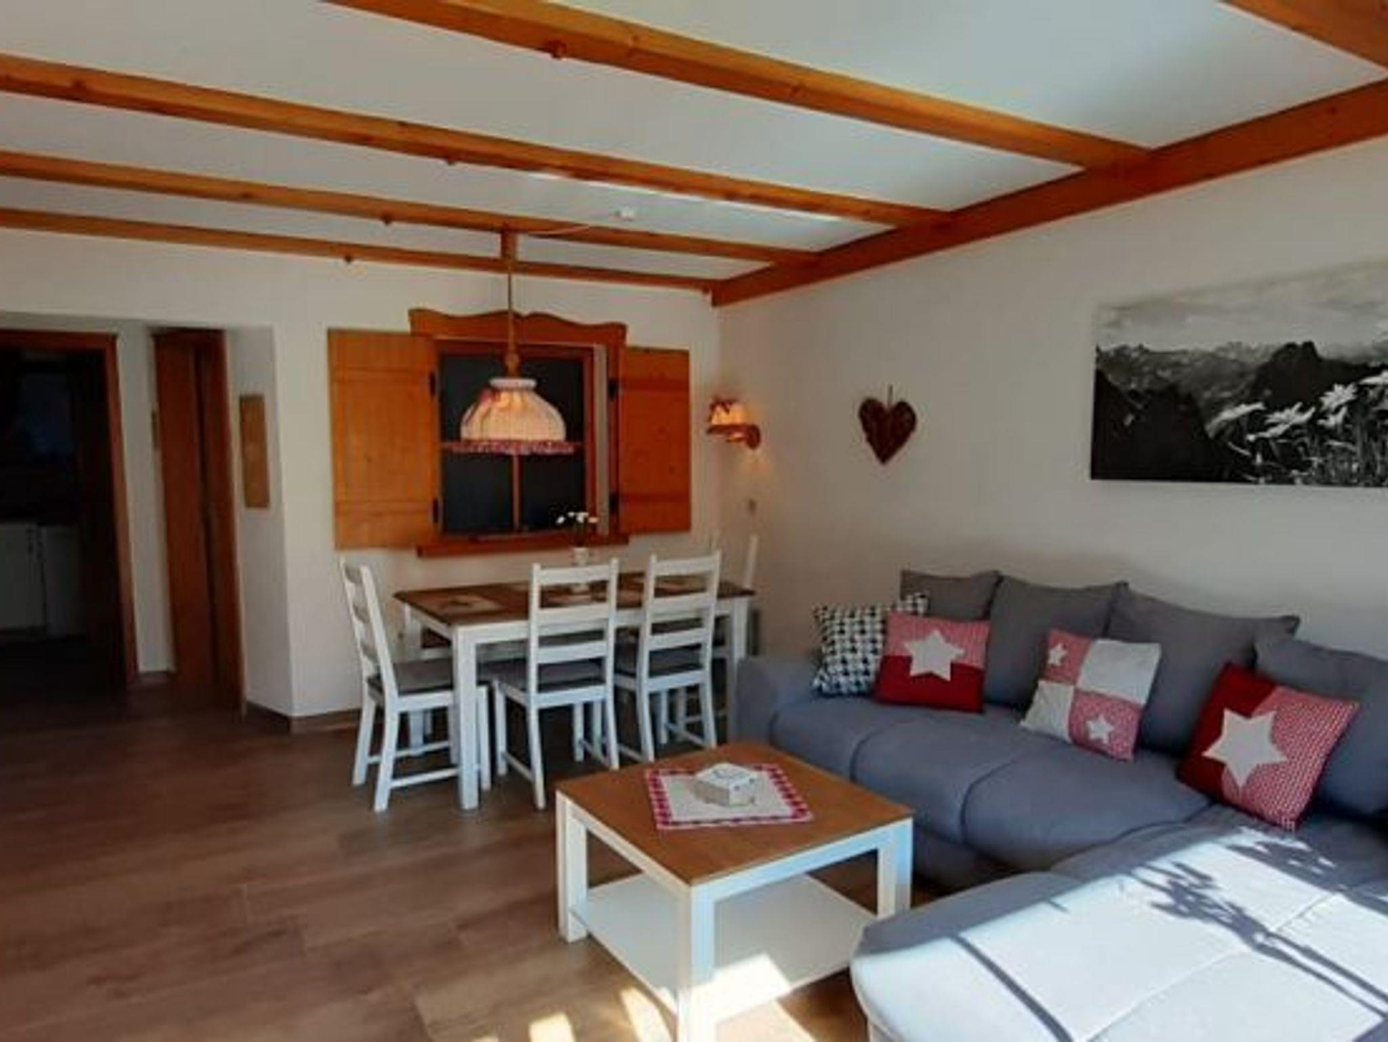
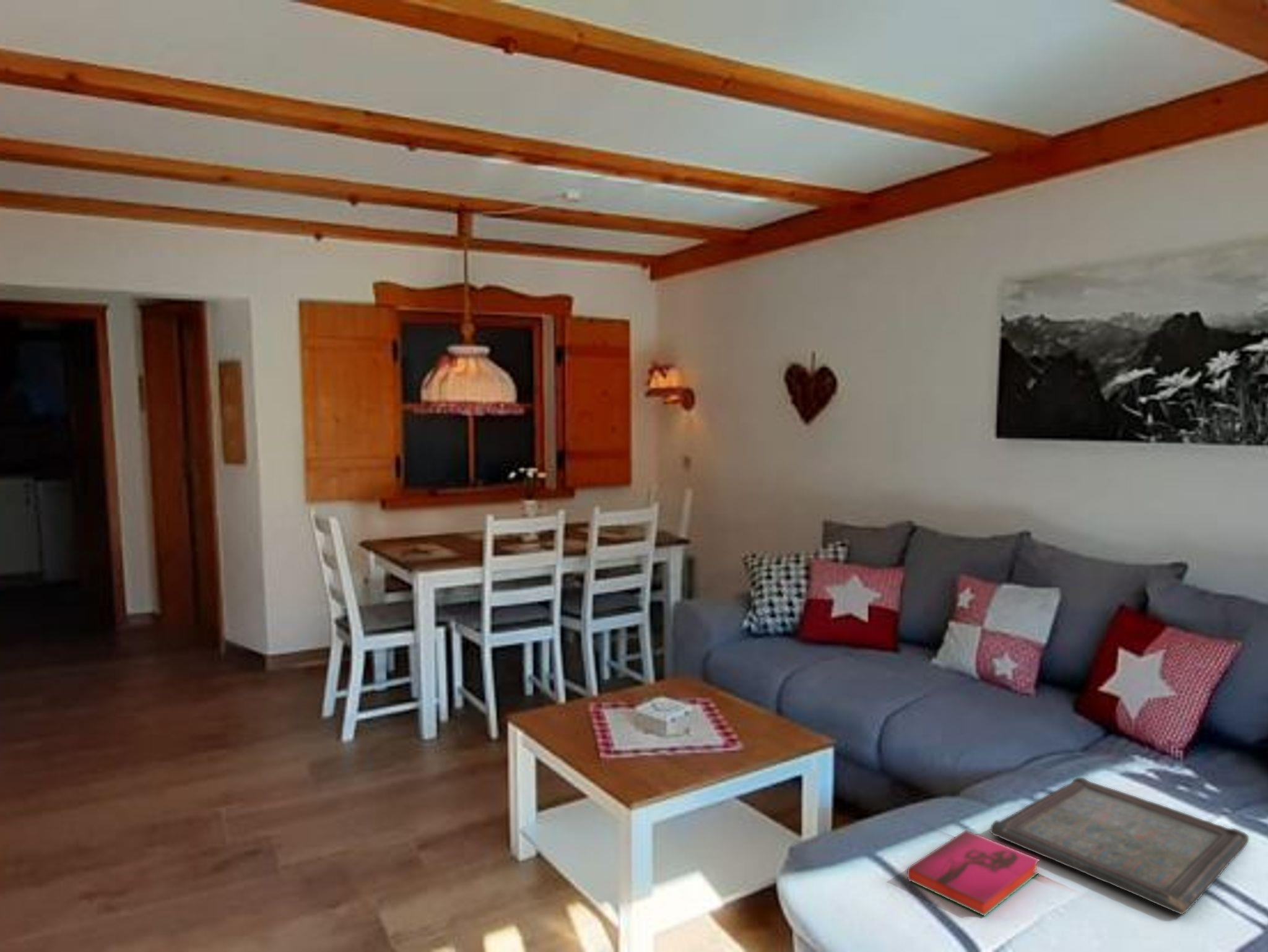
+ hardback book [906,829,1041,917]
+ serving tray [989,777,1249,915]
